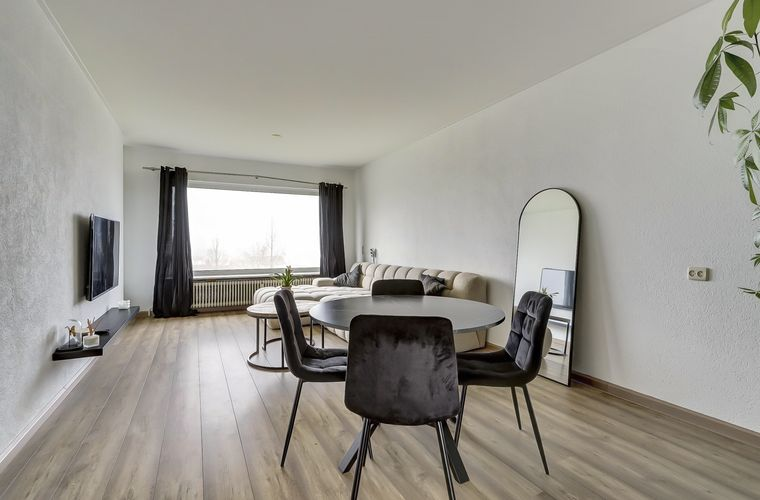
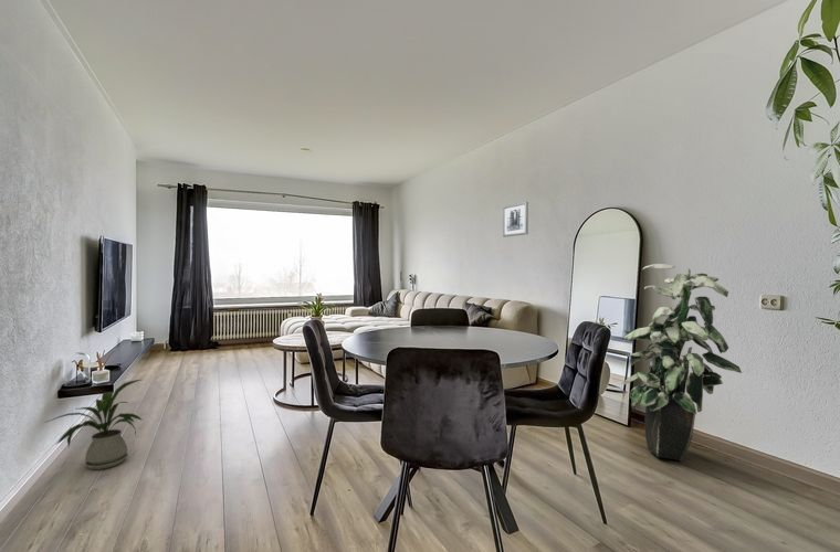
+ wall art [502,201,529,238]
+ indoor plant [621,263,743,461]
+ house plant [43,379,143,470]
